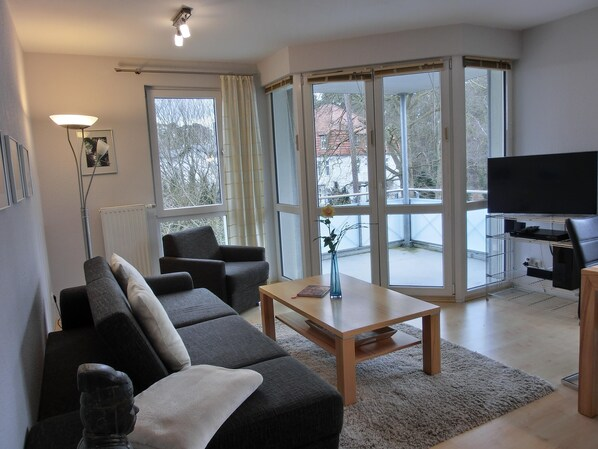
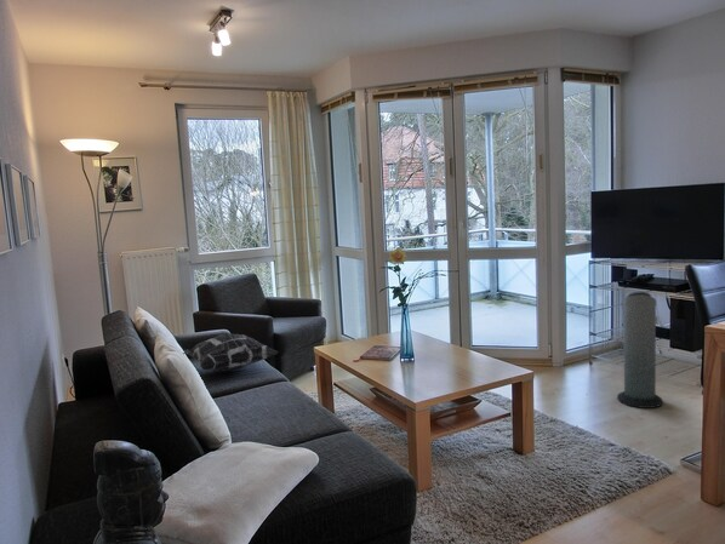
+ decorative pillow [183,332,280,372]
+ air purifier [616,291,663,410]
